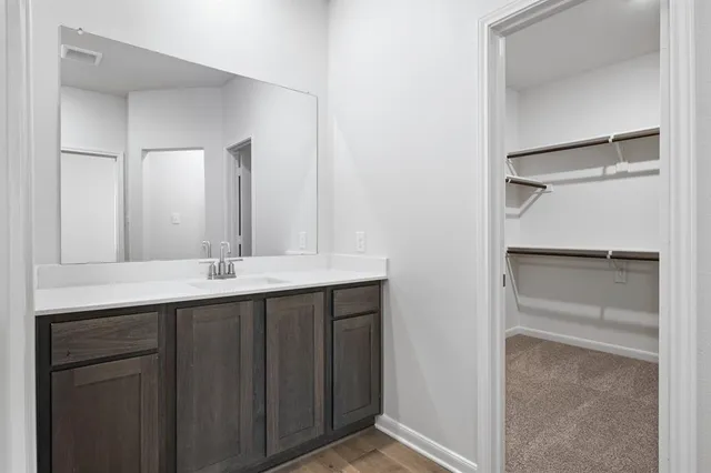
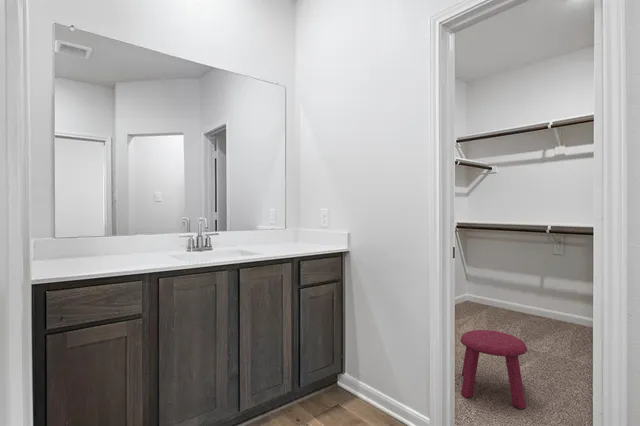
+ stool [460,329,528,410]
